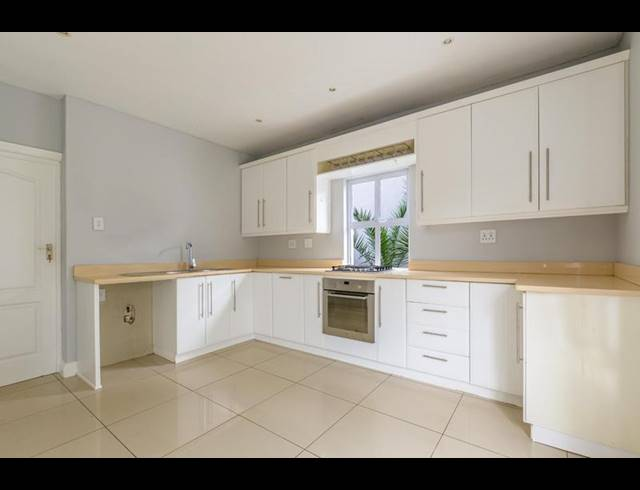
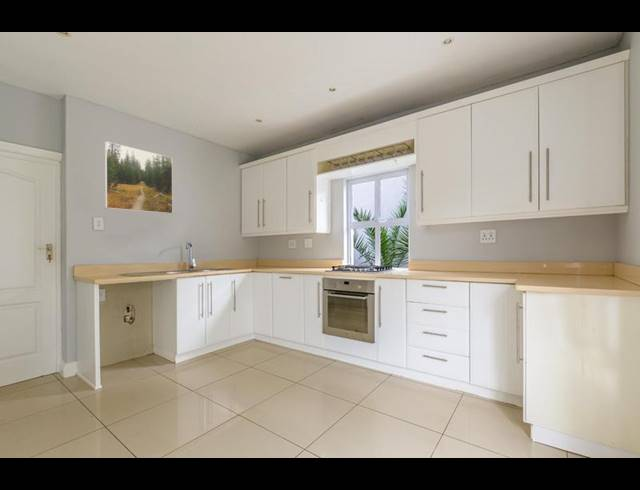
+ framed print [104,140,174,215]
